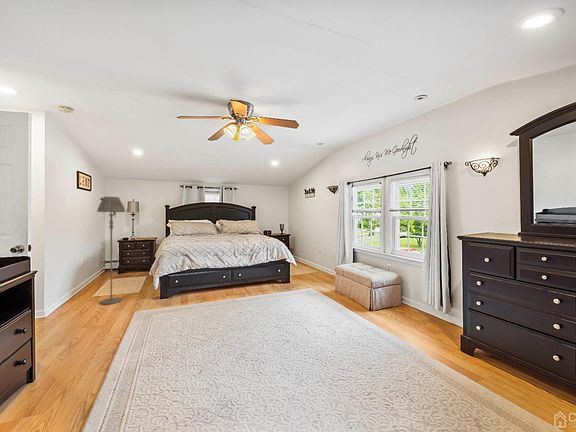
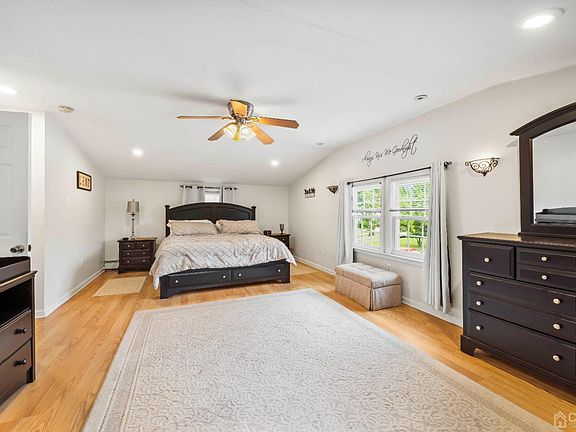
- floor lamp [96,196,126,305]
